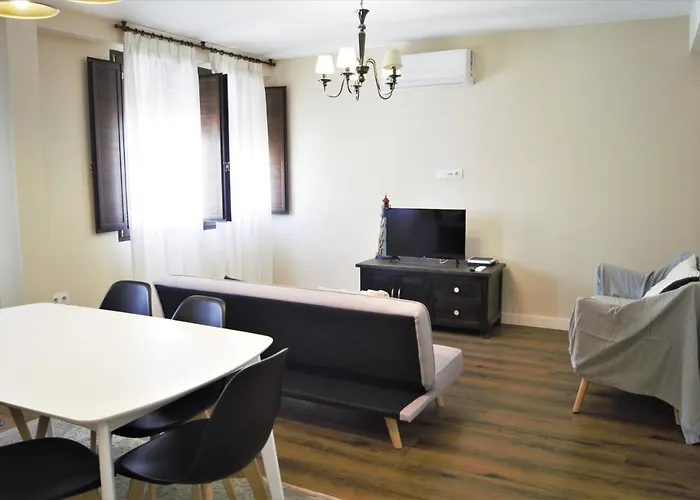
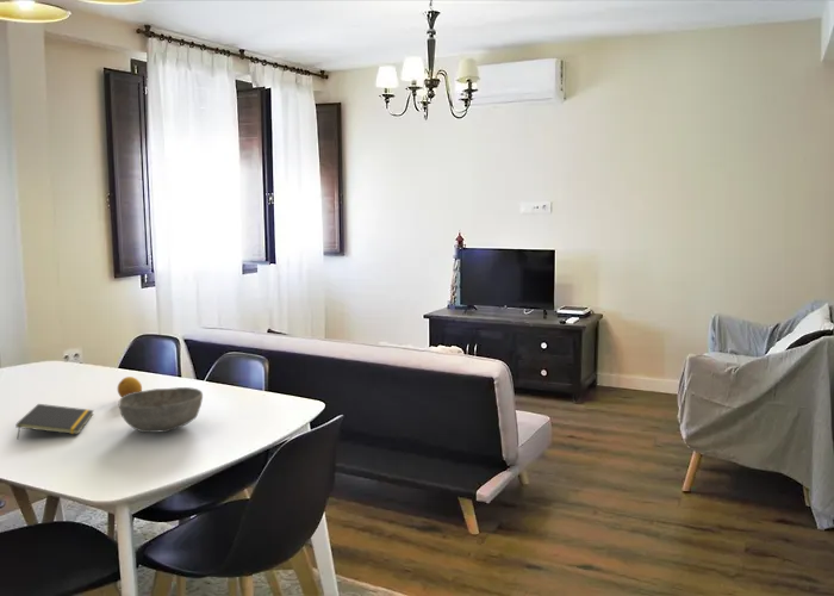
+ bowl [118,386,204,434]
+ notepad [14,403,95,440]
+ fruit [117,375,143,398]
